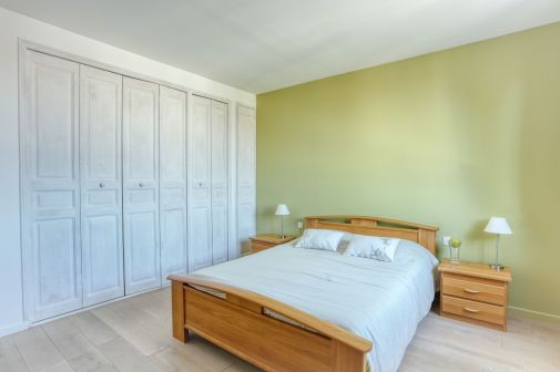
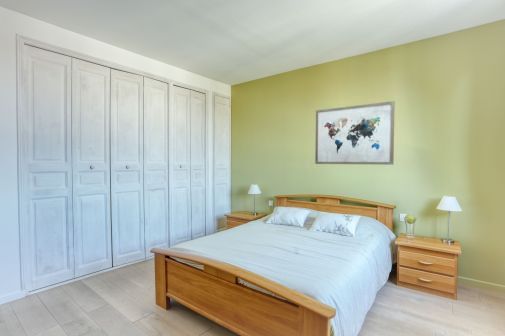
+ wall art [314,100,396,166]
